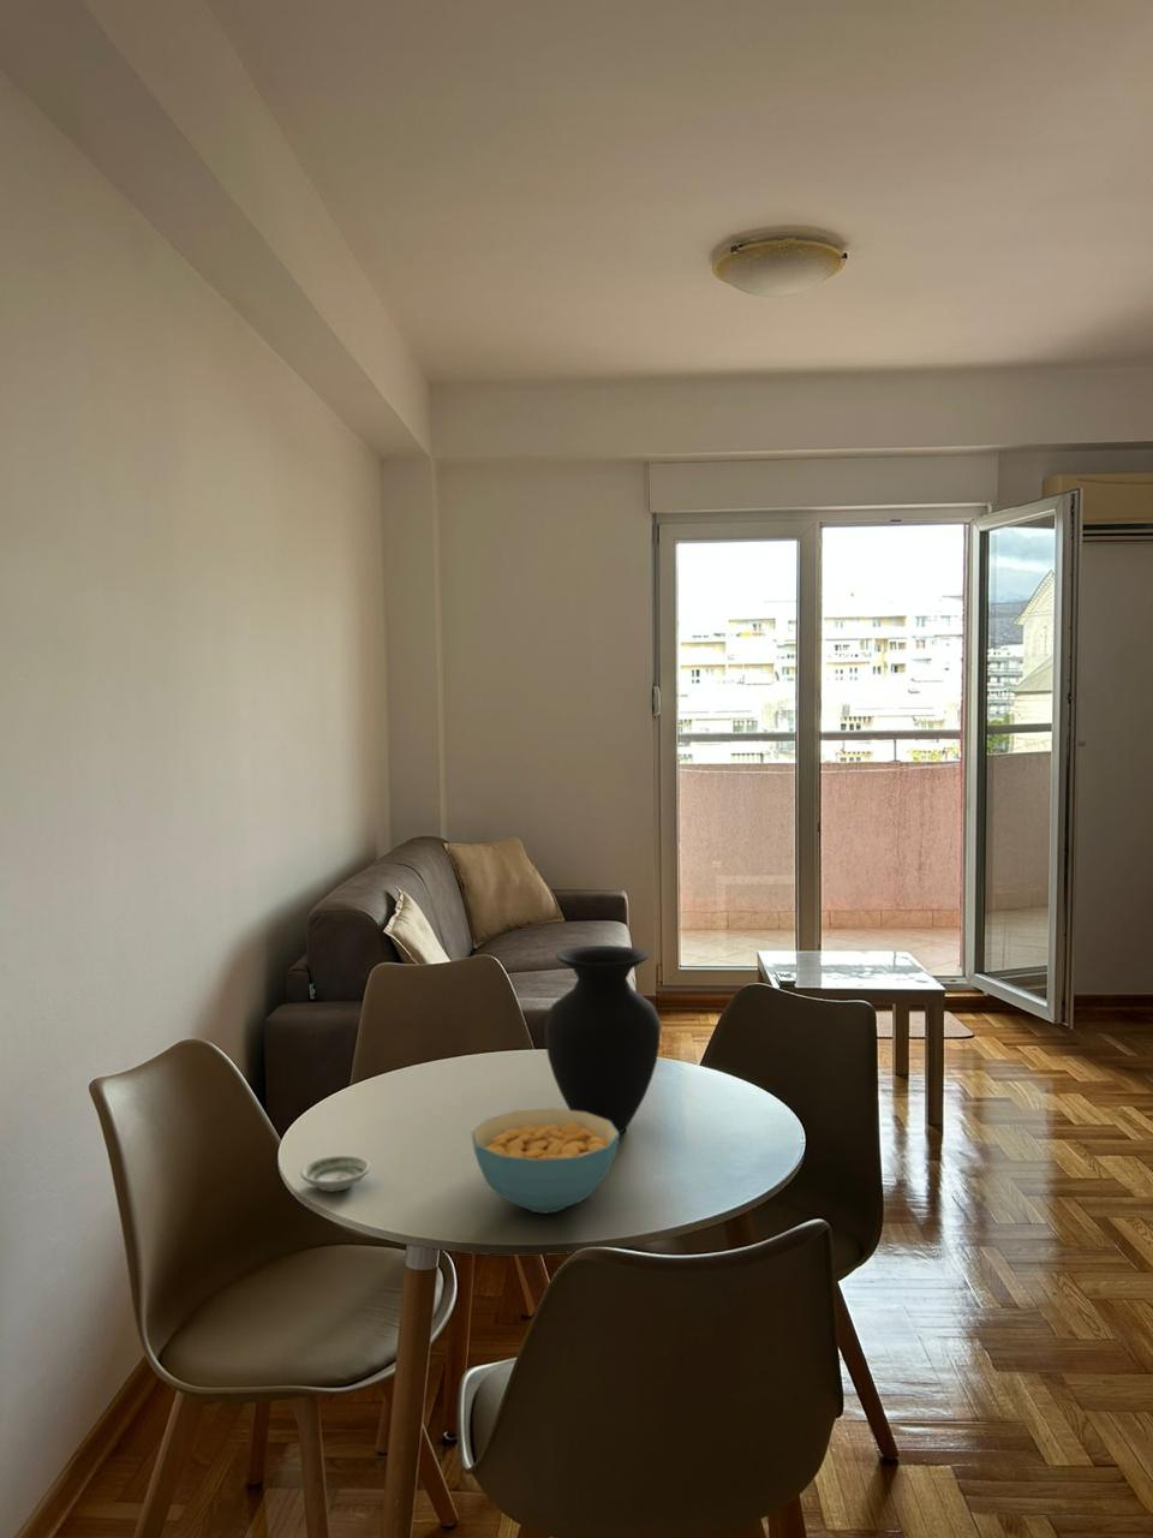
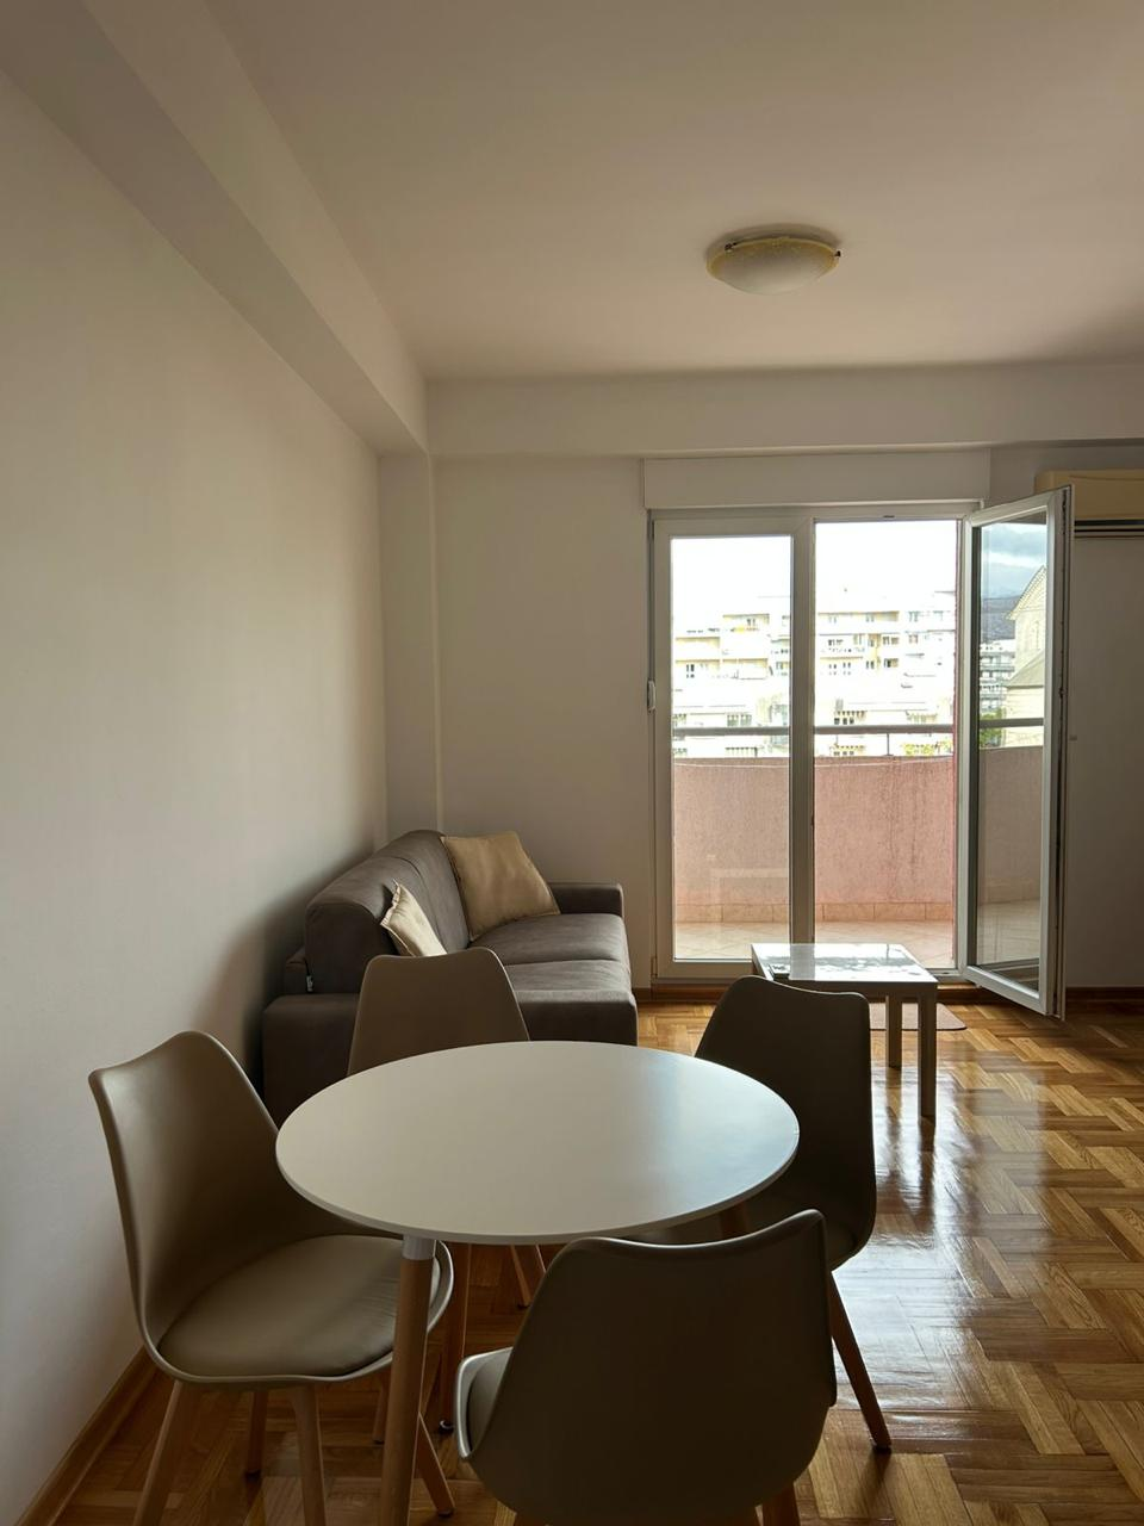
- cereal bowl [471,1107,621,1215]
- vase [544,945,661,1135]
- saucer [299,1154,371,1192]
